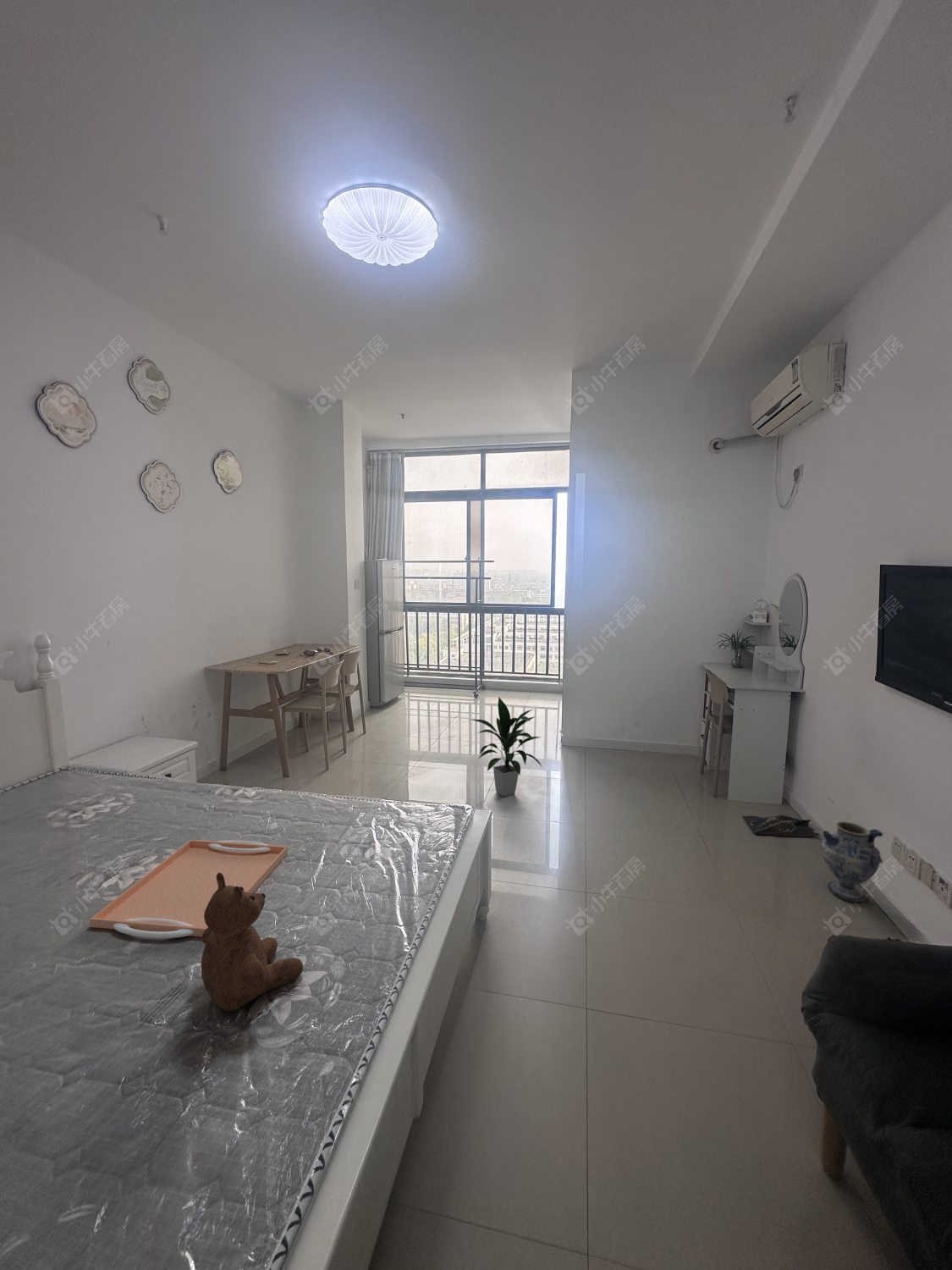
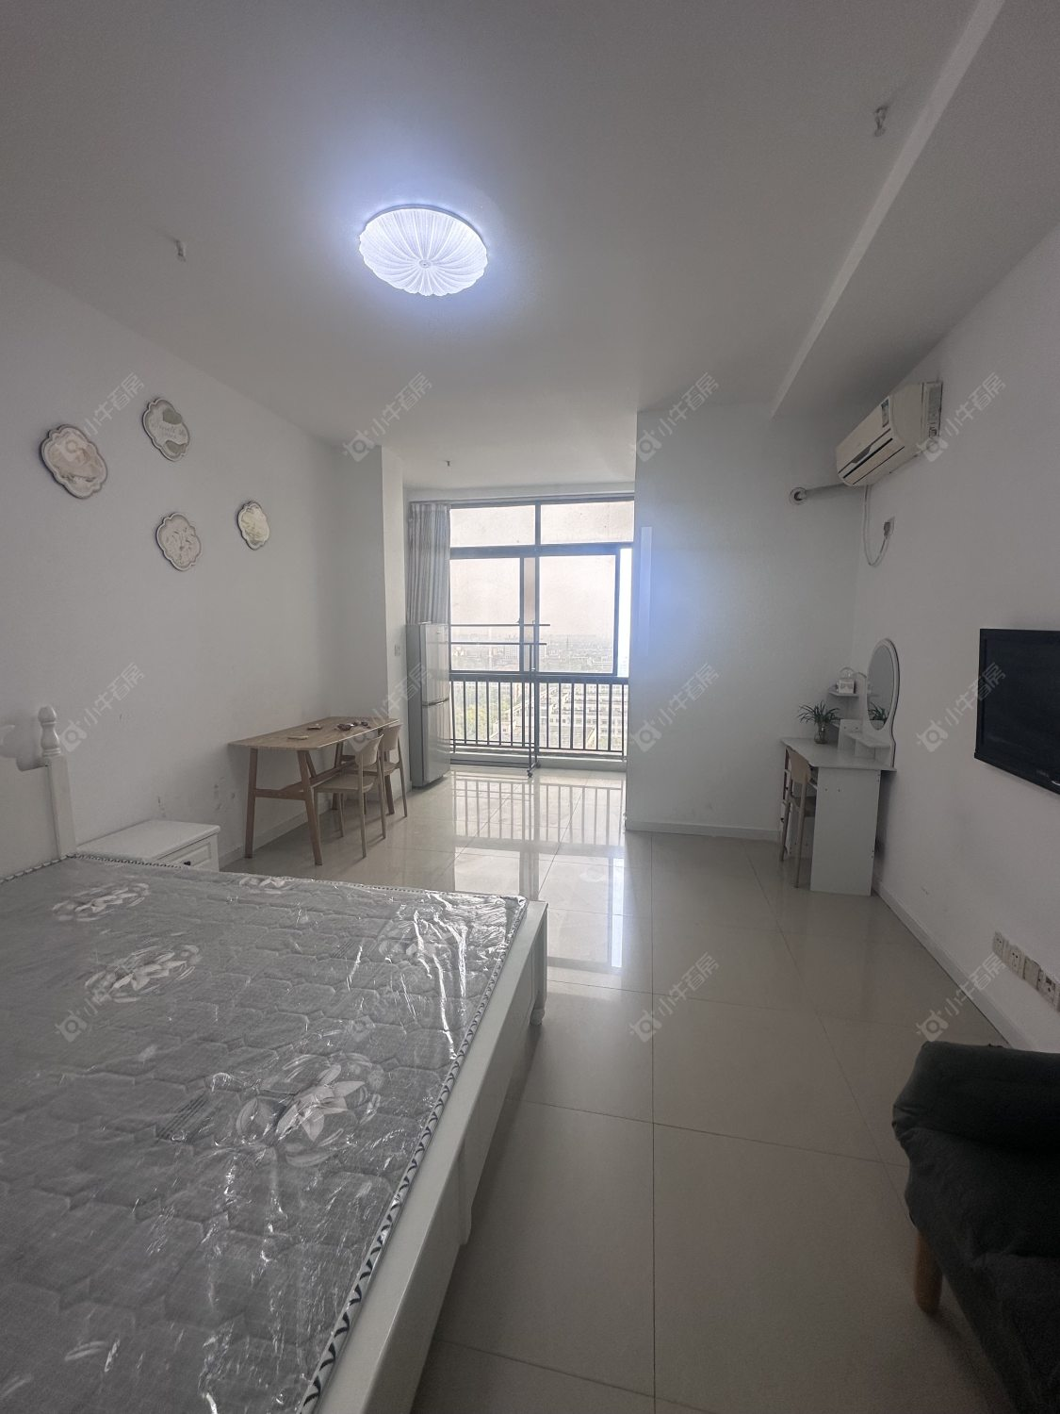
- ceramic jug [821,821,883,903]
- bag [741,814,823,837]
- indoor plant [470,696,543,798]
- teddy bear [201,873,304,1012]
- serving tray [89,839,289,939]
